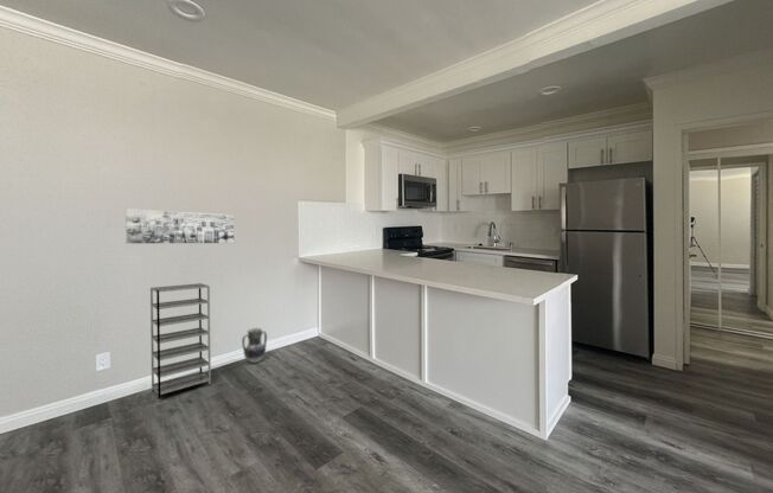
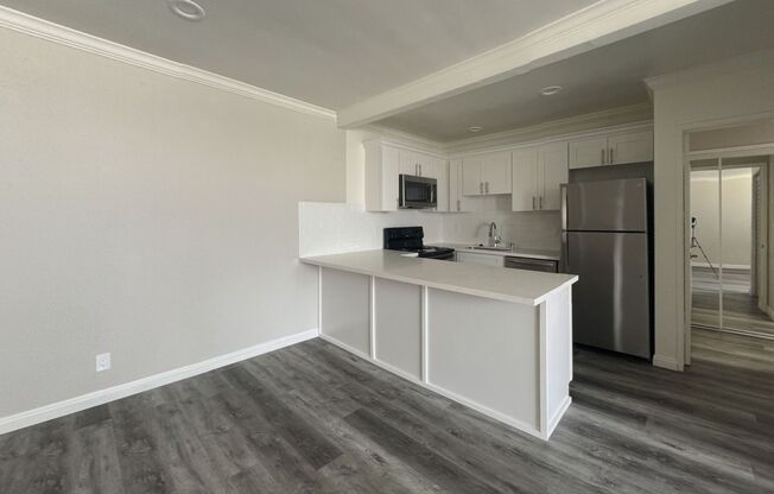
- wall art [124,207,235,244]
- shelving unit [149,282,212,402]
- ceramic jug [241,327,268,364]
